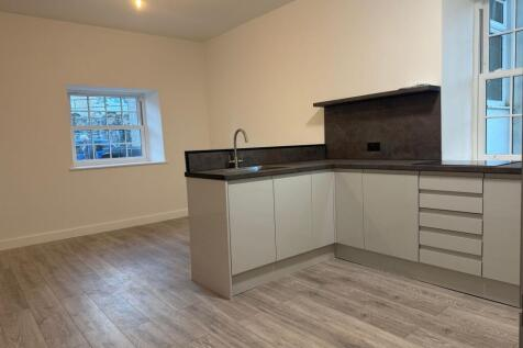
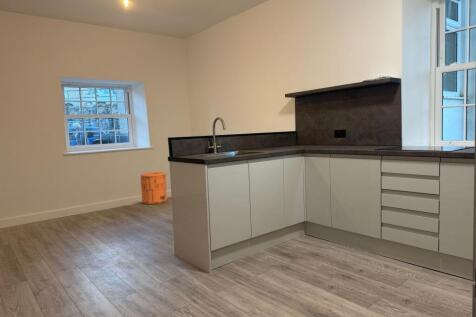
+ trash can [140,171,168,205]
